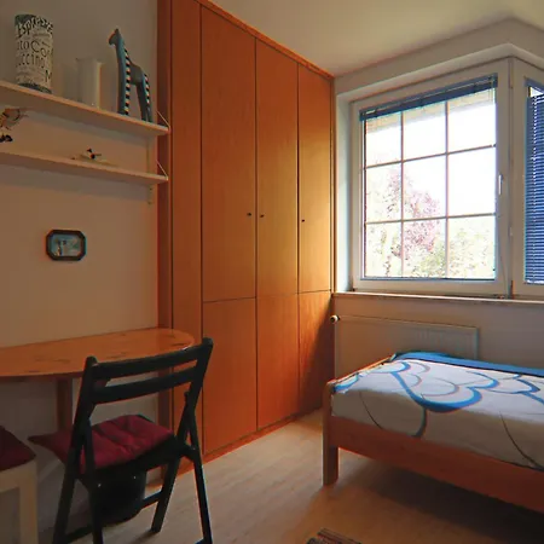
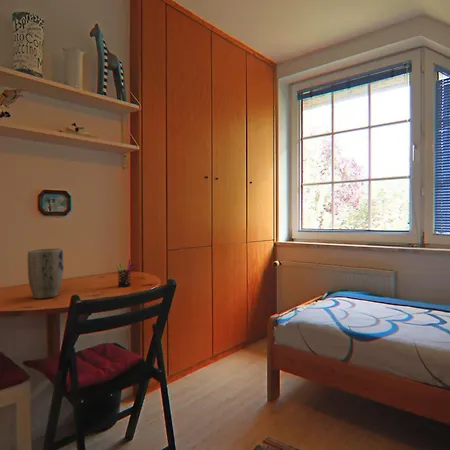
+ pen holder [115,258,135,288]
+ plant pot [26,248,64,300]
